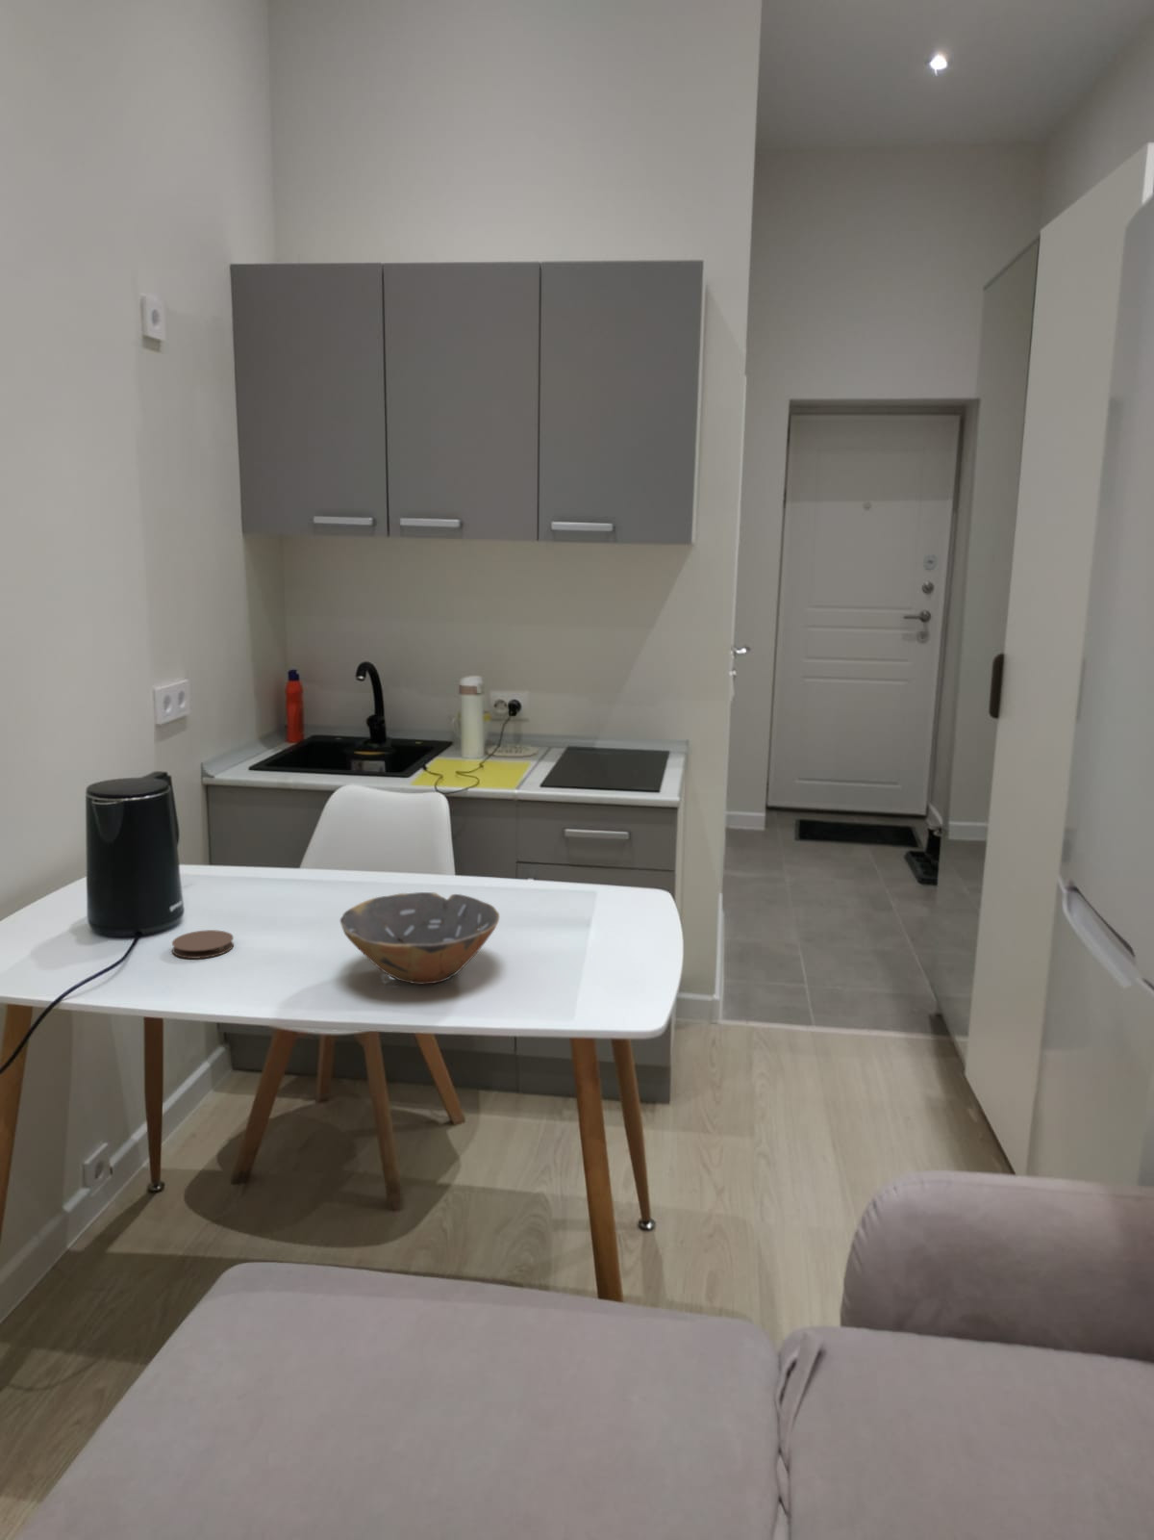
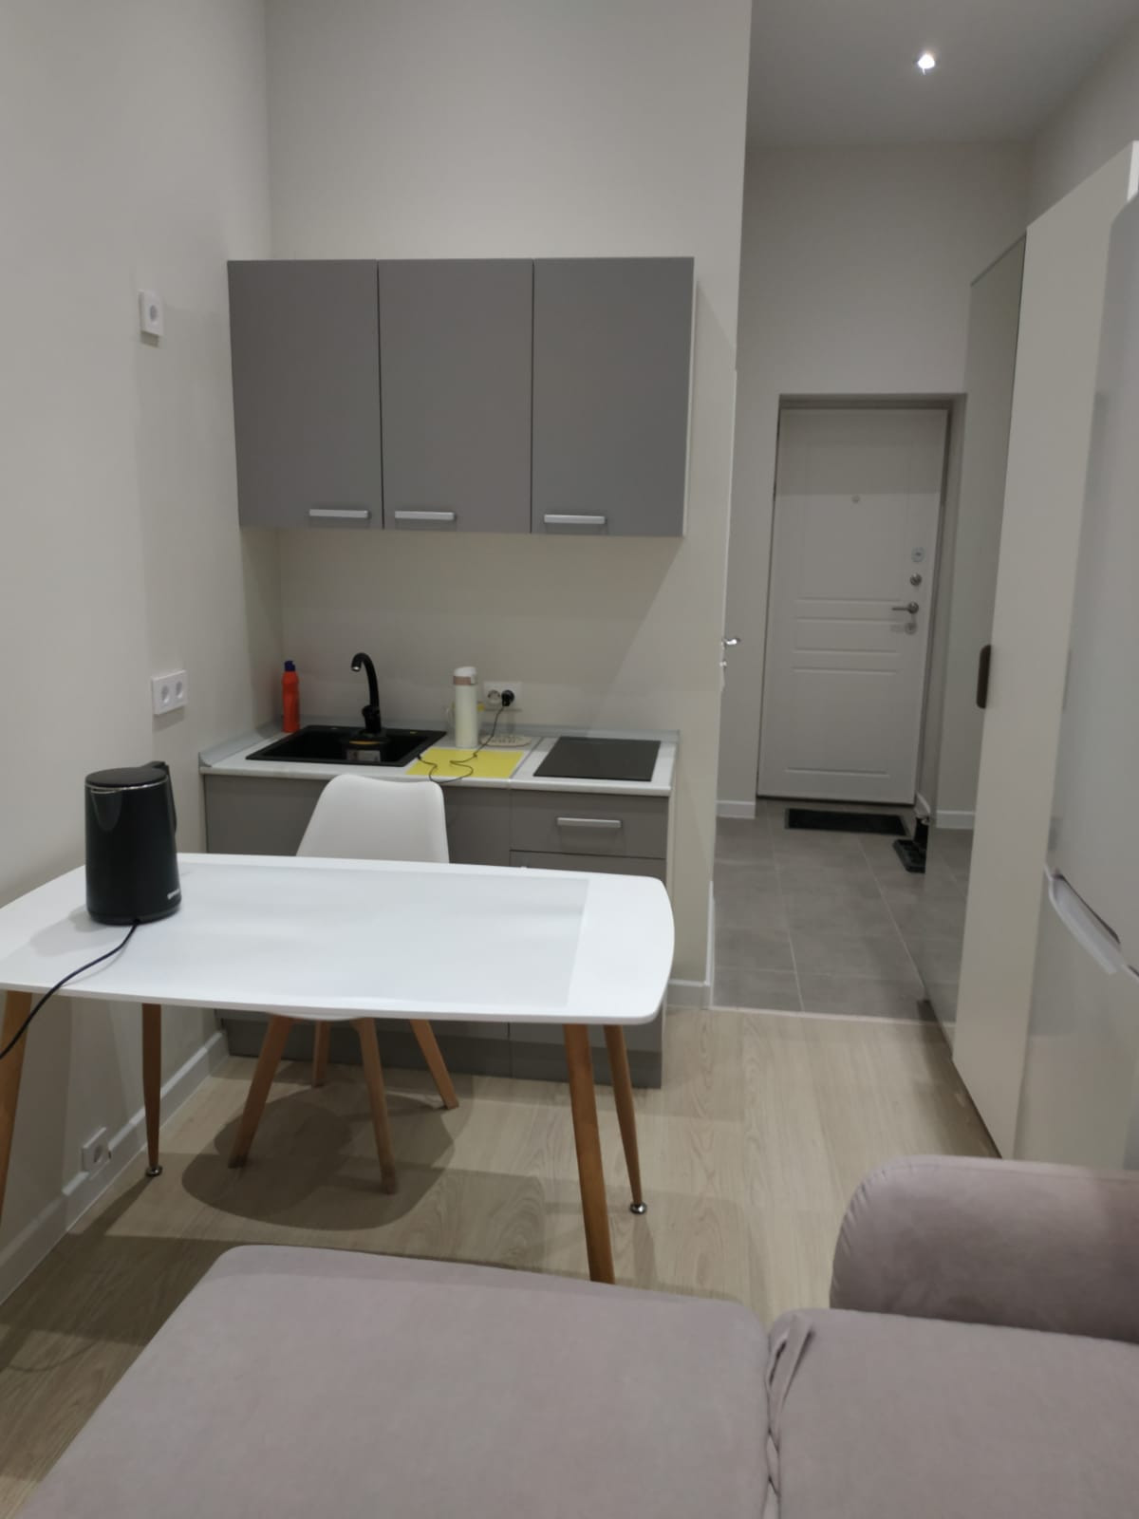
- coaster [171,929,235,959]
- bowl [339,891,501,986]
